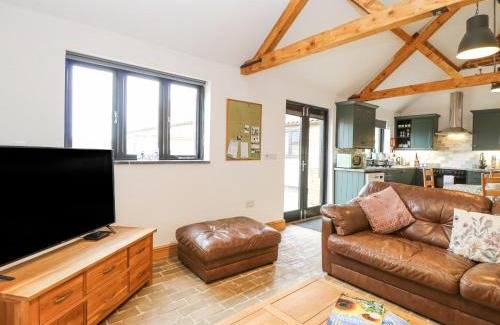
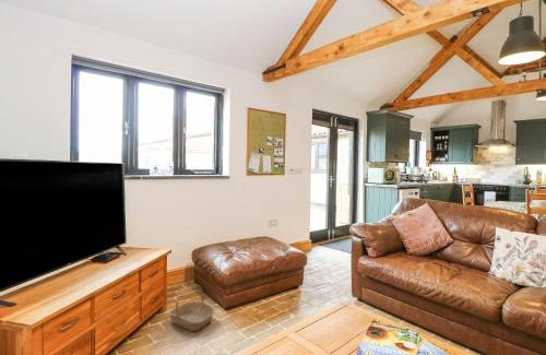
+ basket [167,283,216,332]
